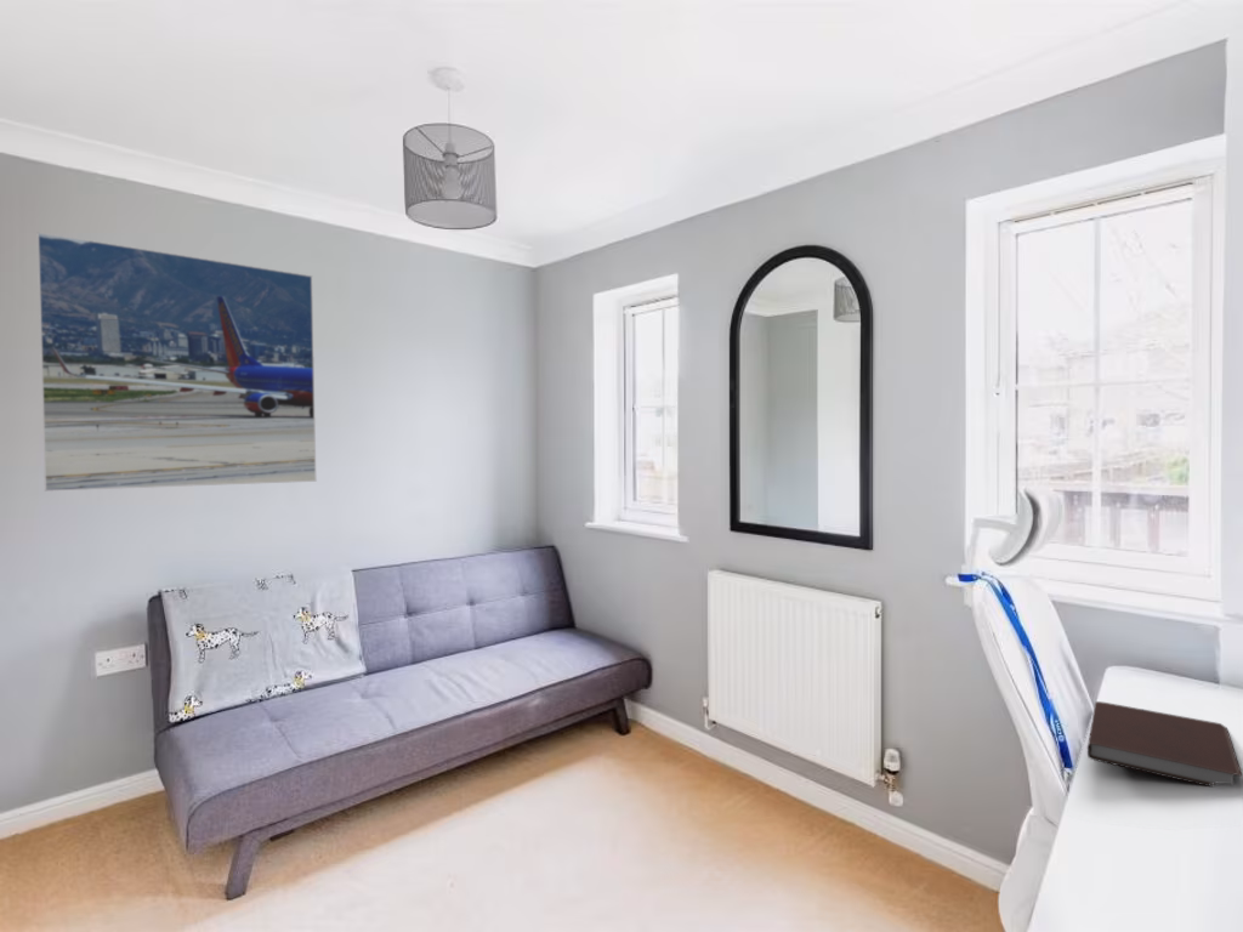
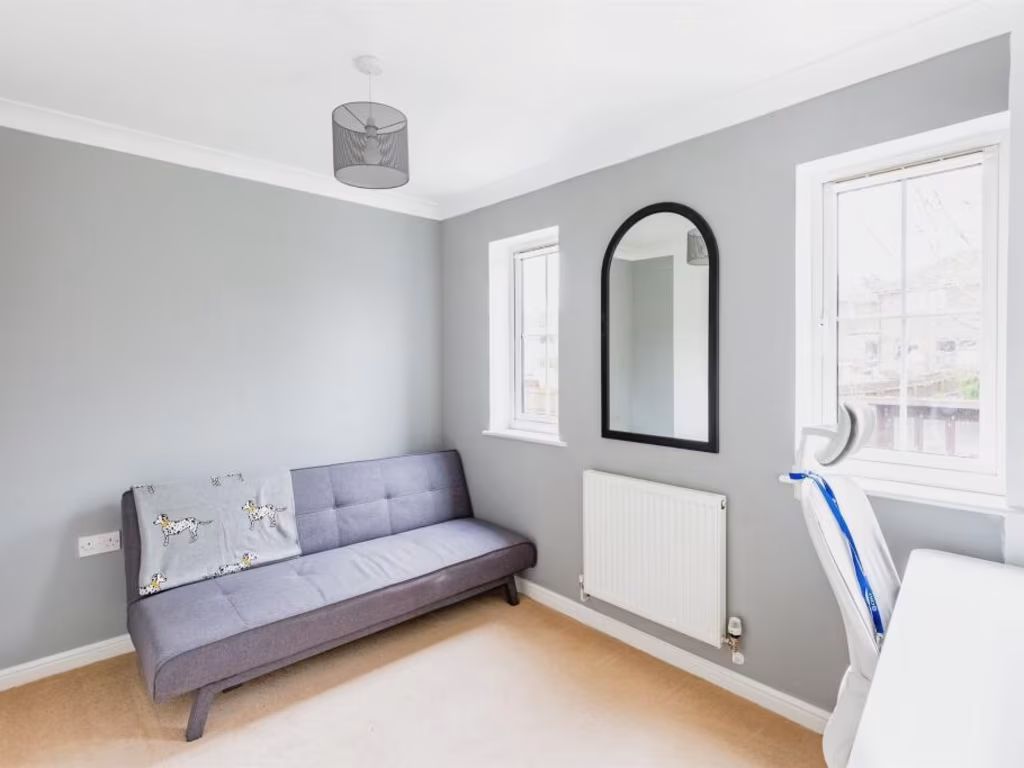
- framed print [36,231,318,493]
- notebook [1086,700,1243,788]
